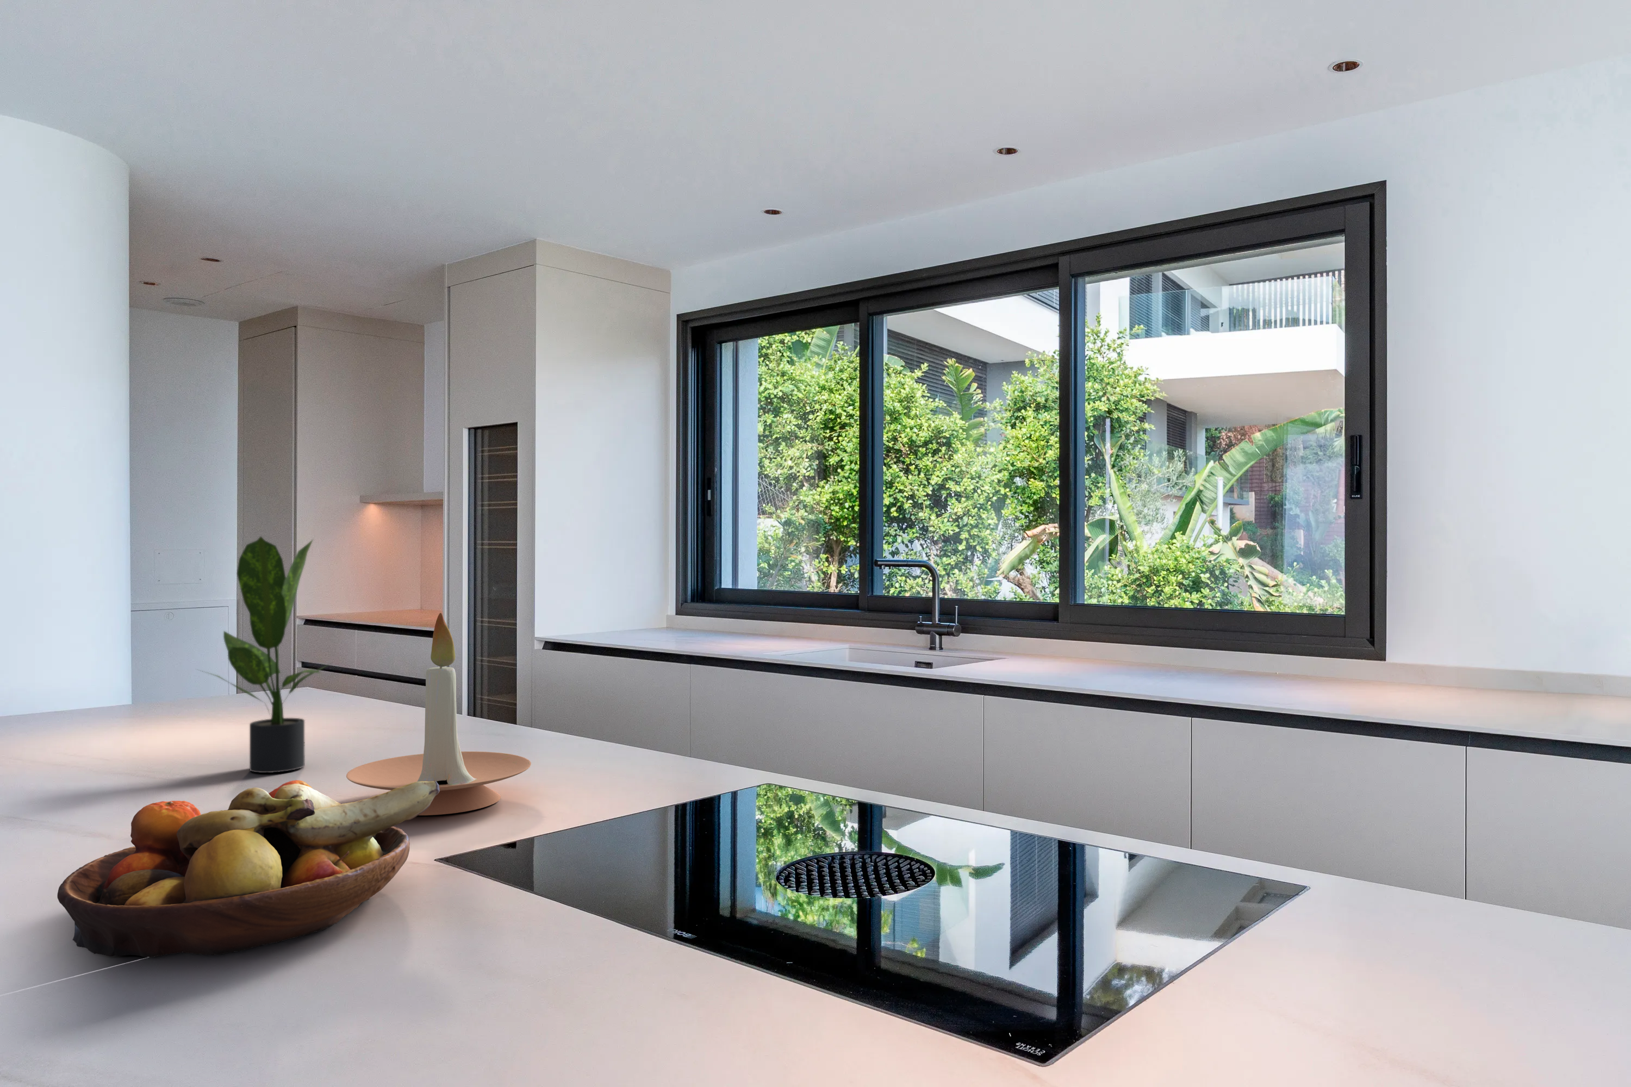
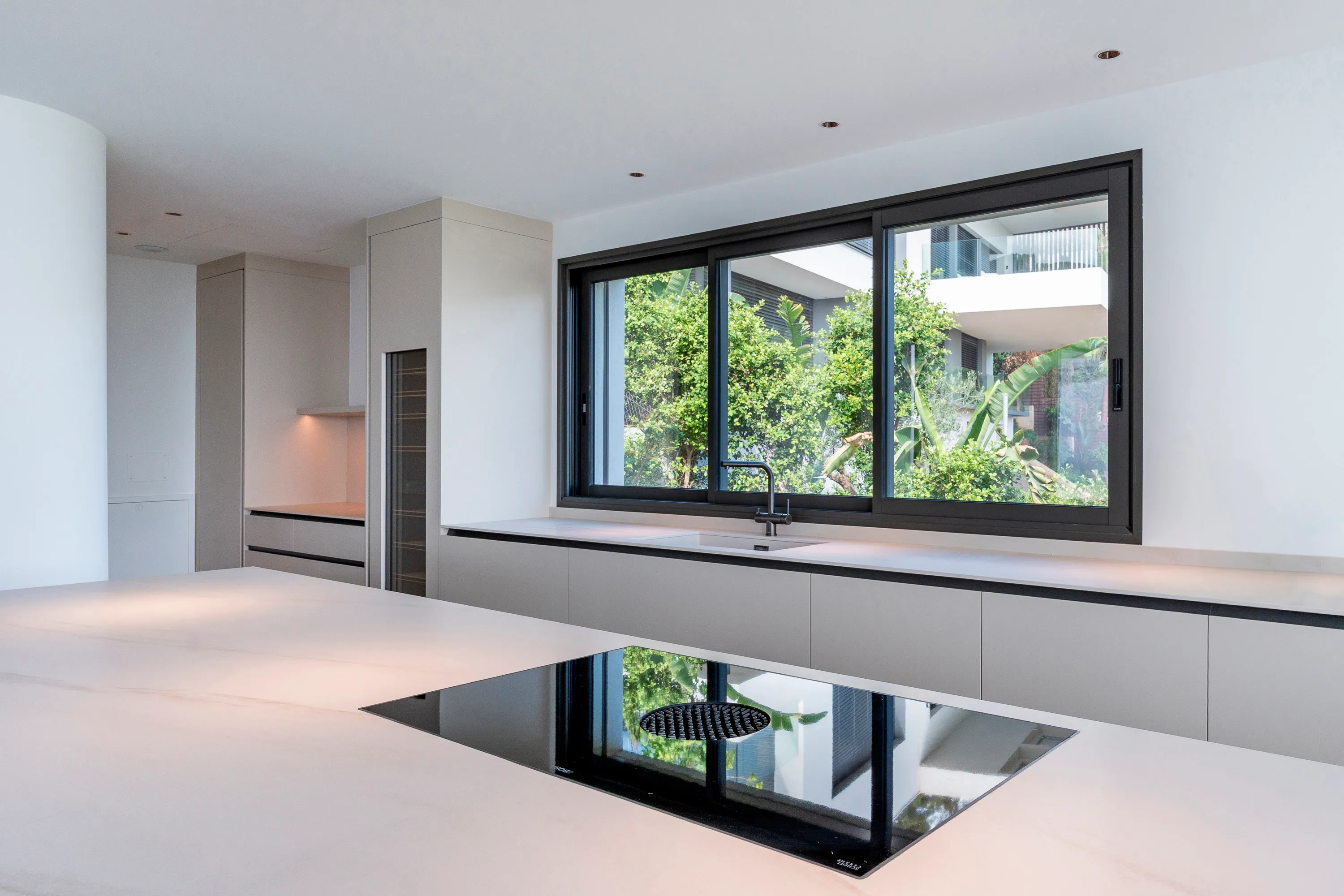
- potted plant [195,535,334,774]
- fruit bowl [57,780,439,957]
- candle holder [346,613,532,815]
